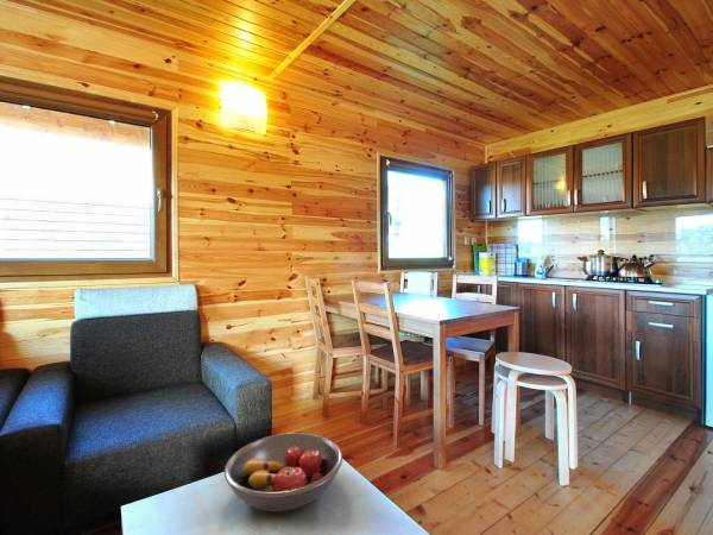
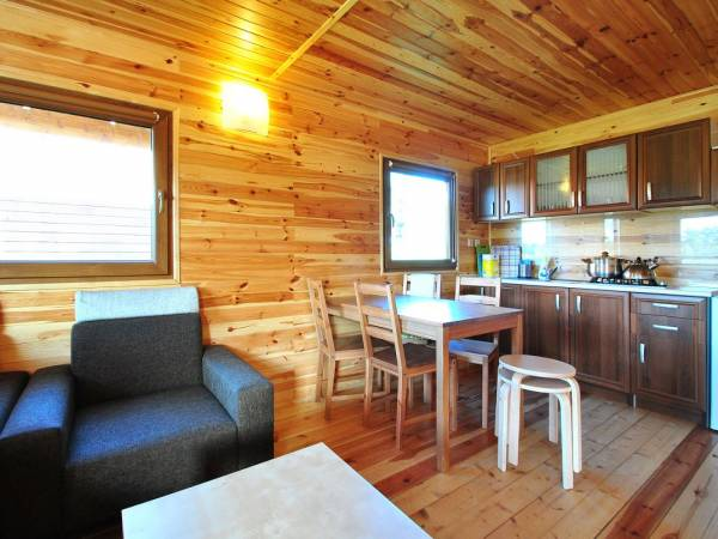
- fruit bowl [223,432,343,512]
